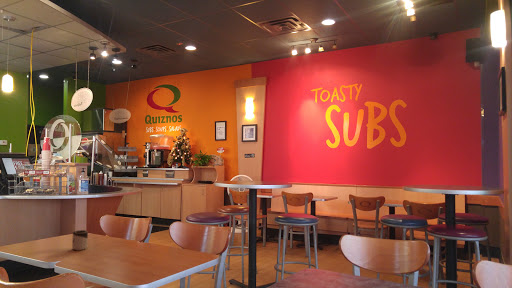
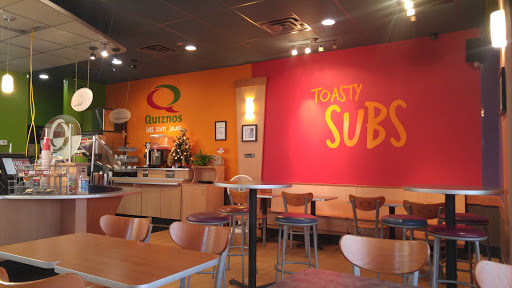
- cup [71,229,89,251]
